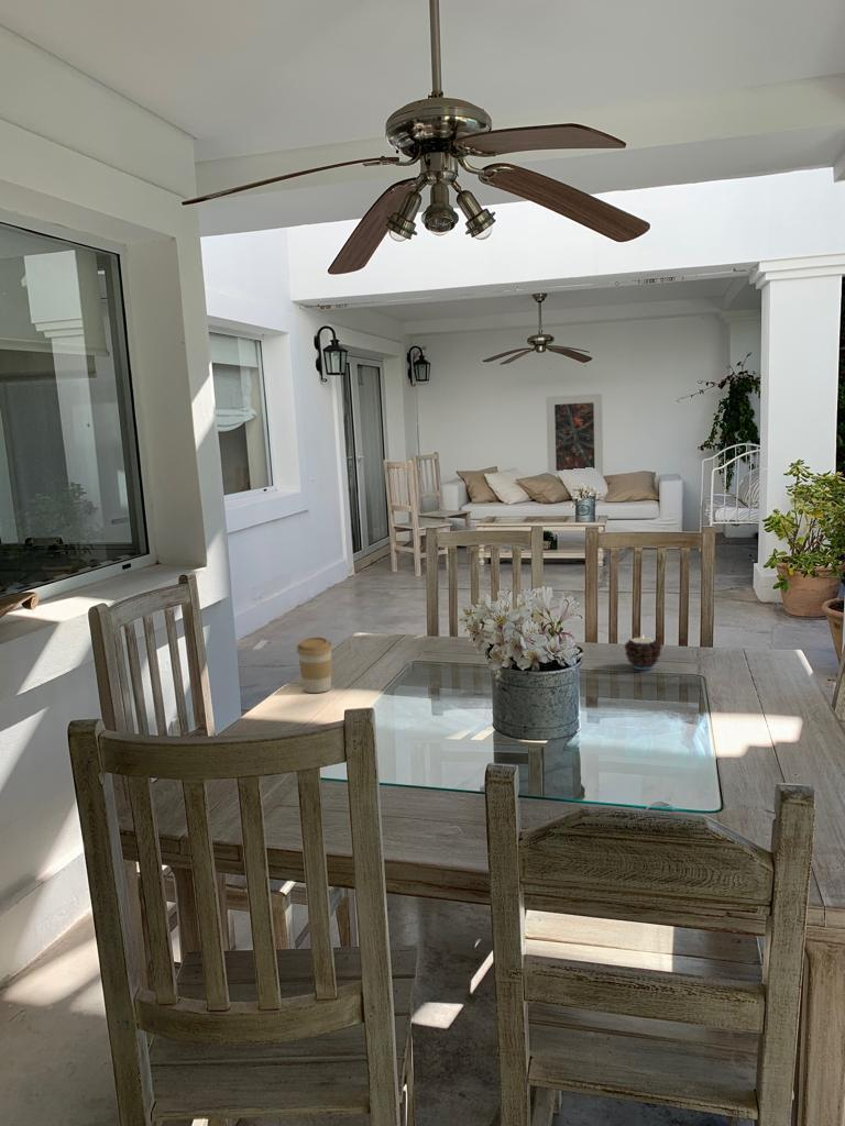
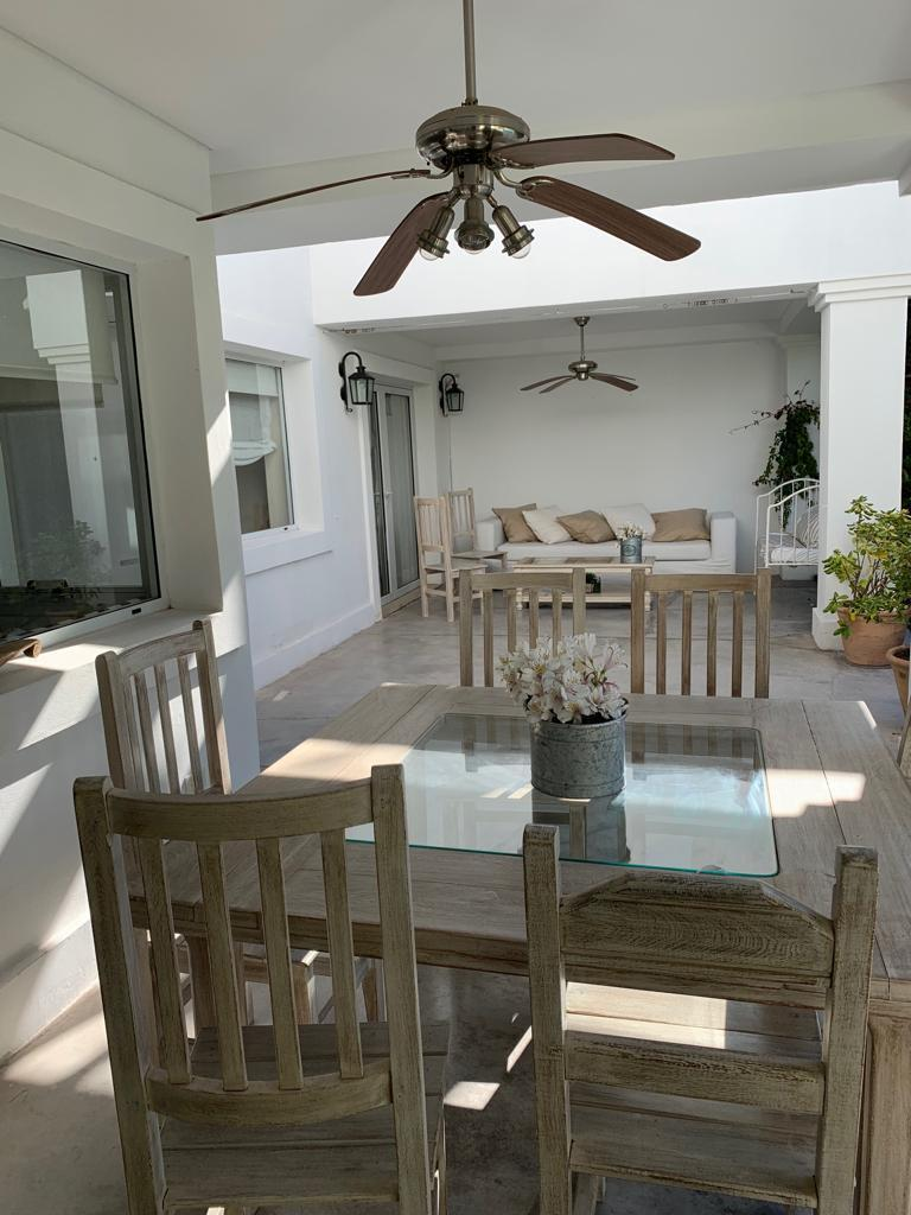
- coffee cup [296,636,333,694]
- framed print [545,393,604,477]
- candle [623,634,662,671]
